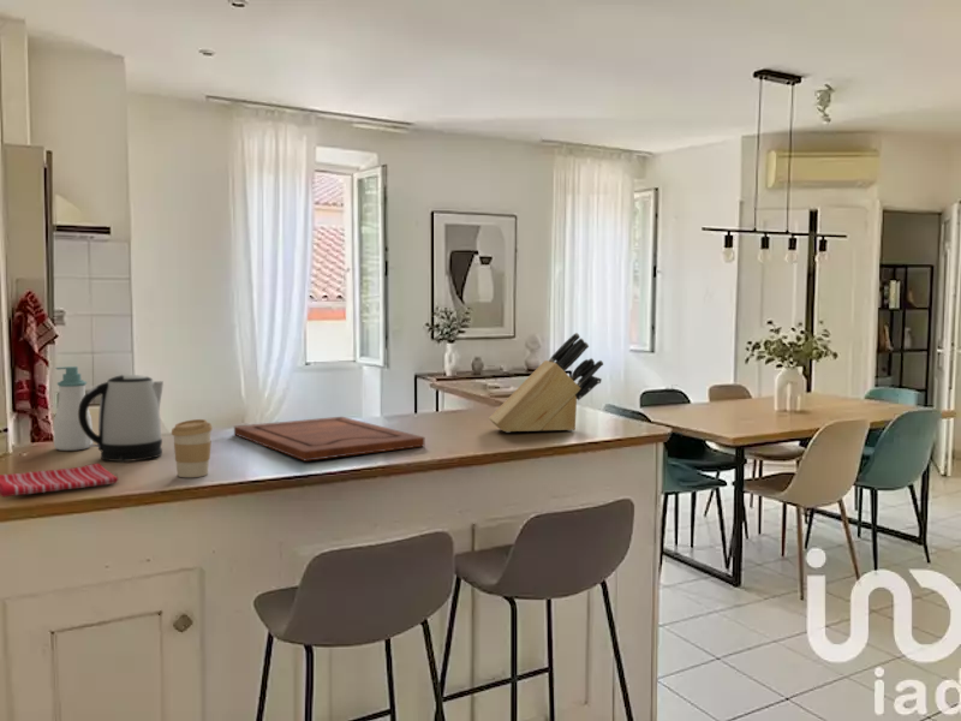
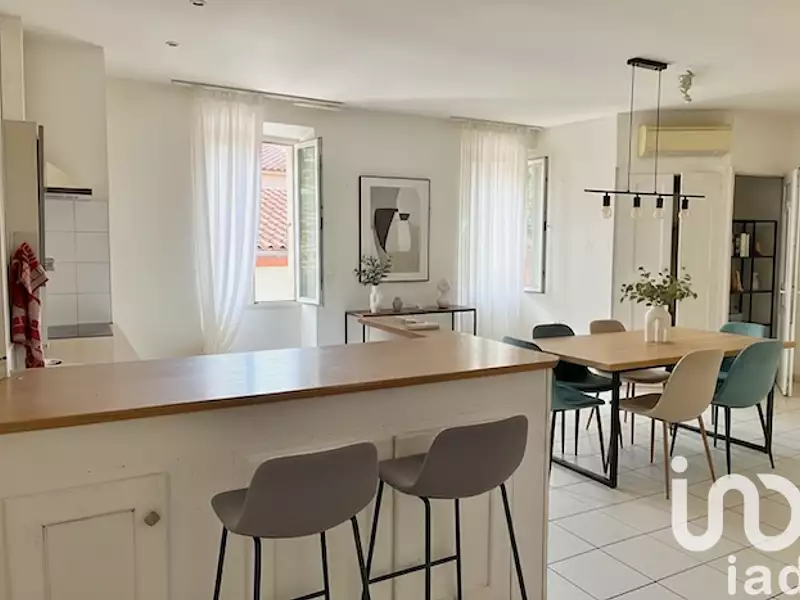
- dish towel [0,463,119,499]
- soap bottle [53,365,94,452]
- coffee cup [171,418,214,478]
- kettle [78,374,165,463]
- cutting board [233,416,425,463]
- knife block [488,332,604,434]
